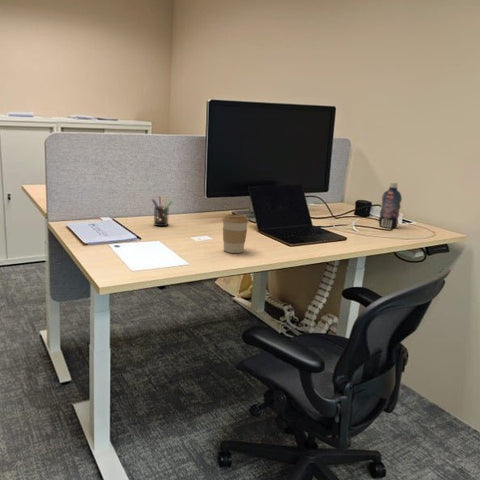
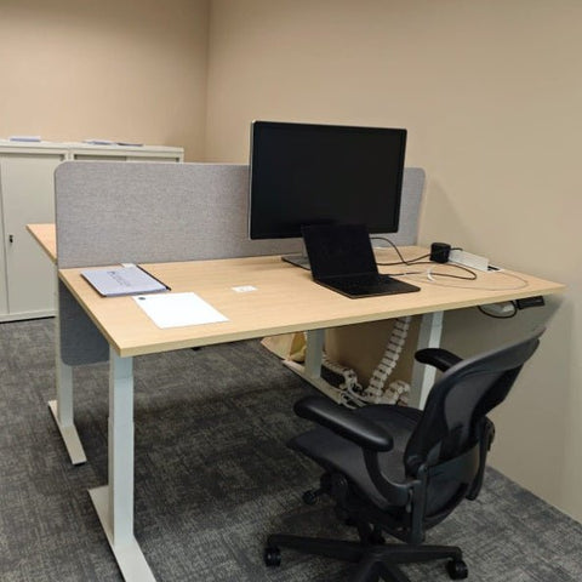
- coffee cup [221,214,250,254]
- bottle [378,181,403,229]
- pen holder [151,195,174,227]
